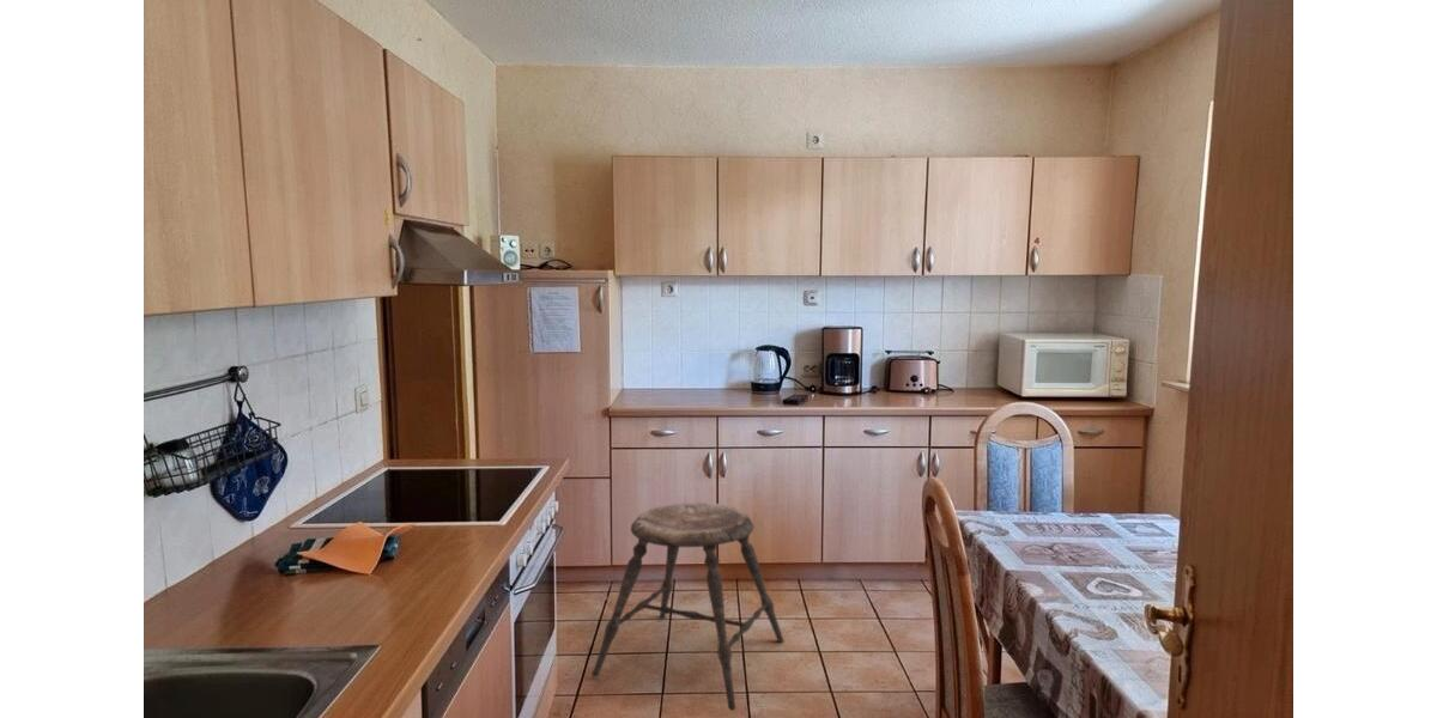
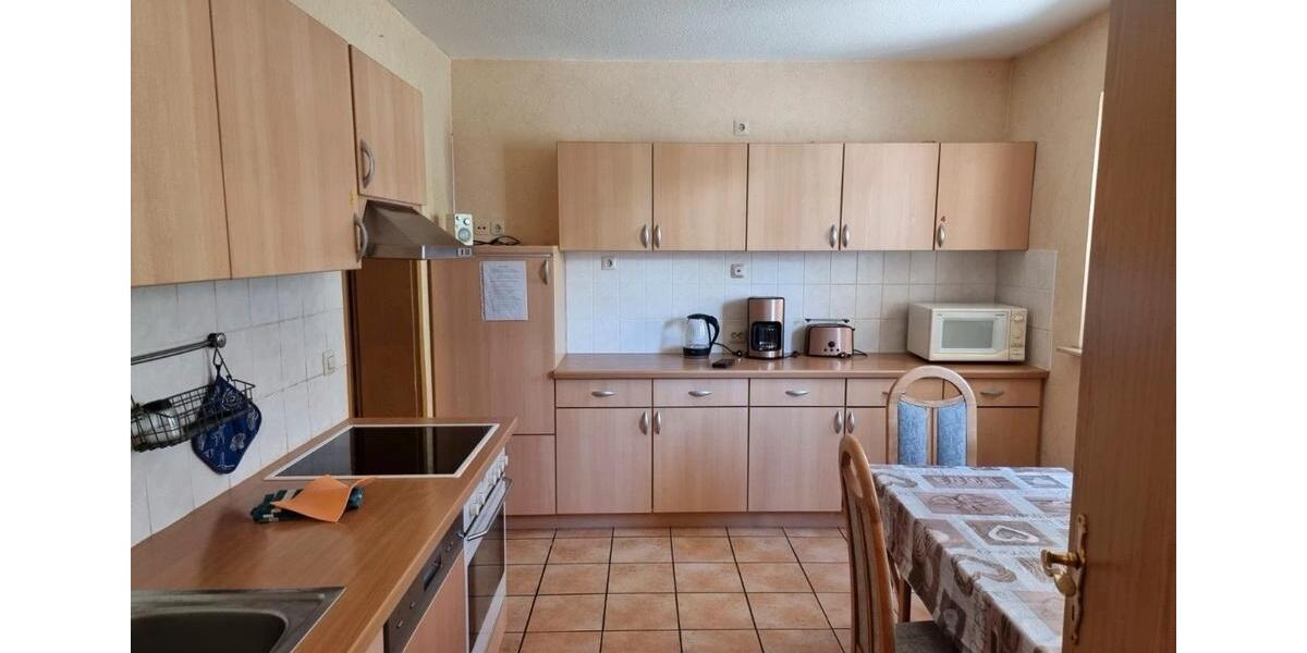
- stool [590,501,786,712]
